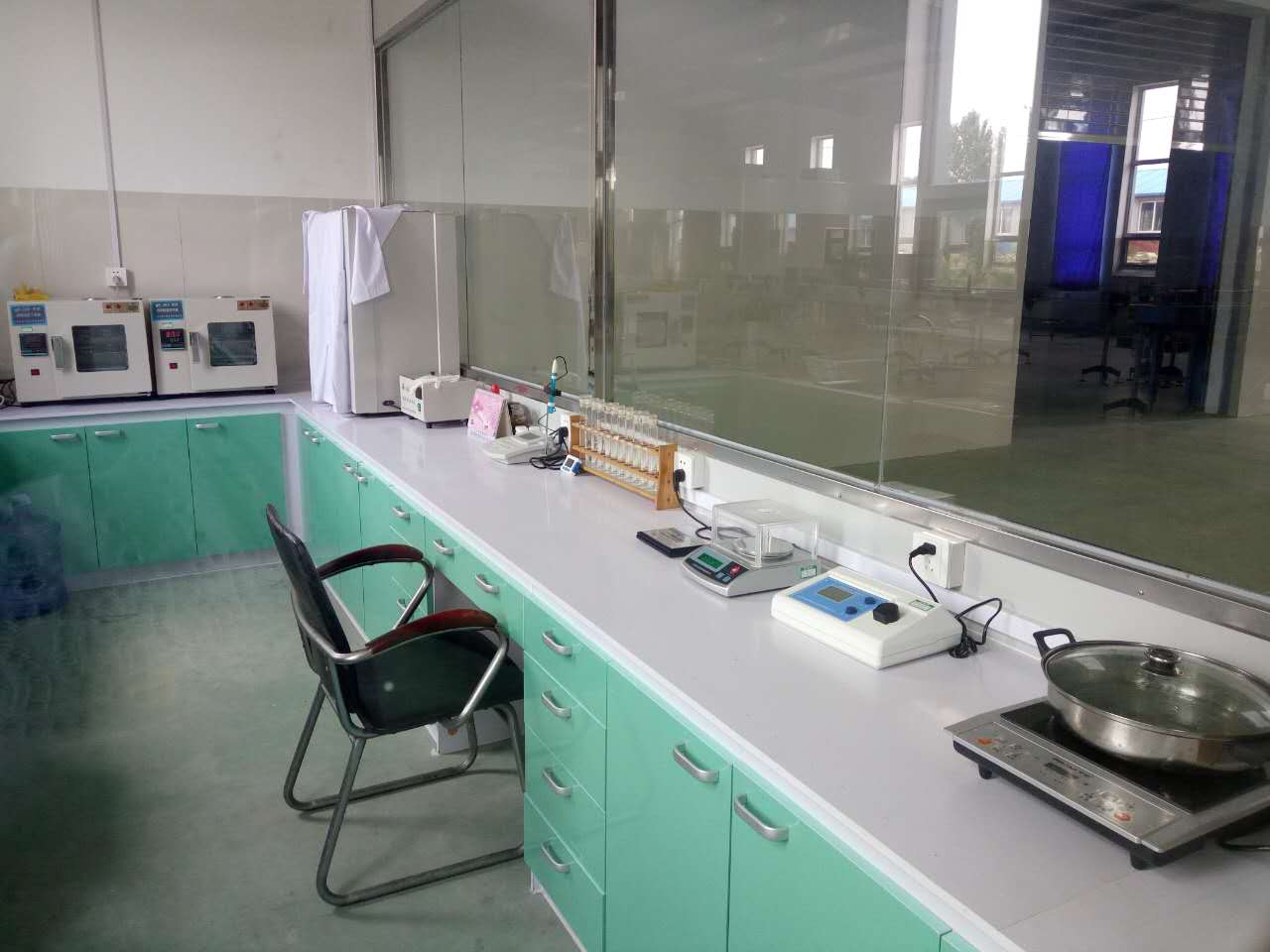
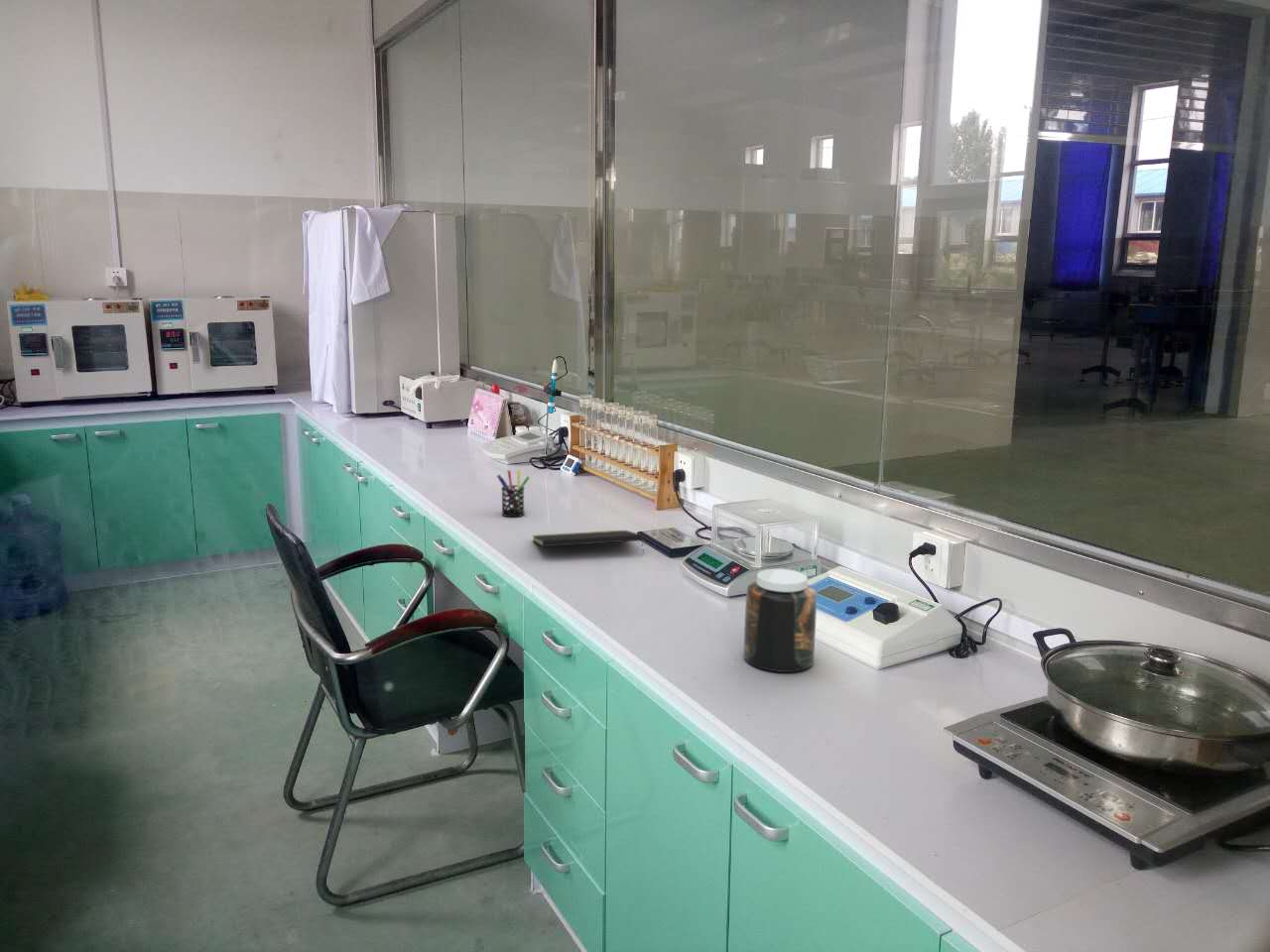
+ jar [743,568,818,673]
+ notepad [532,530,645,553]
+ pen holder [496,469,531,518]
